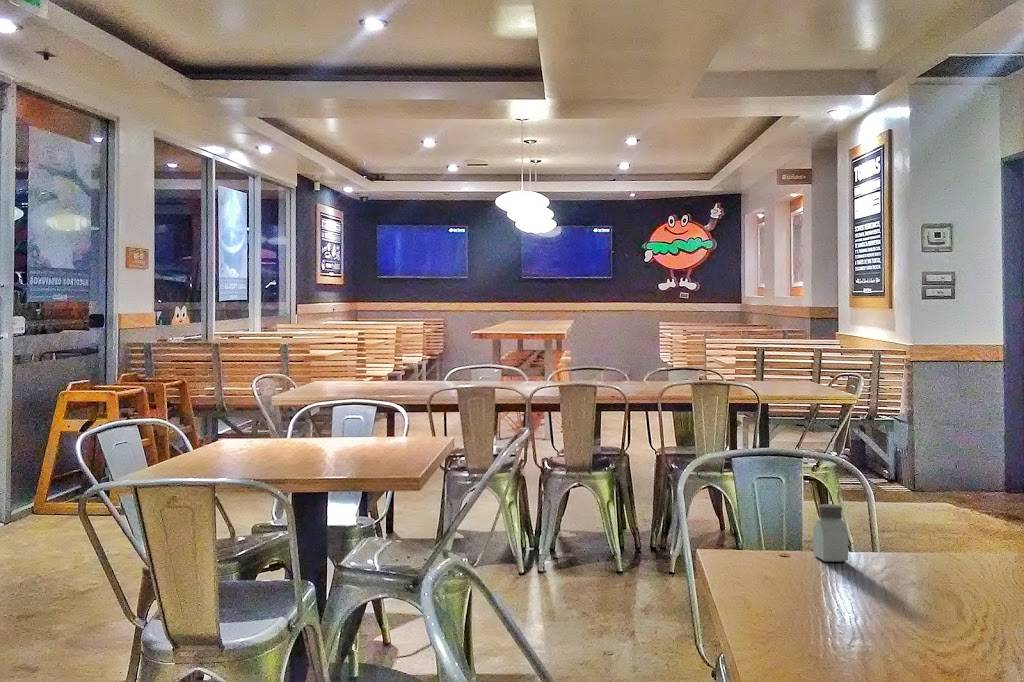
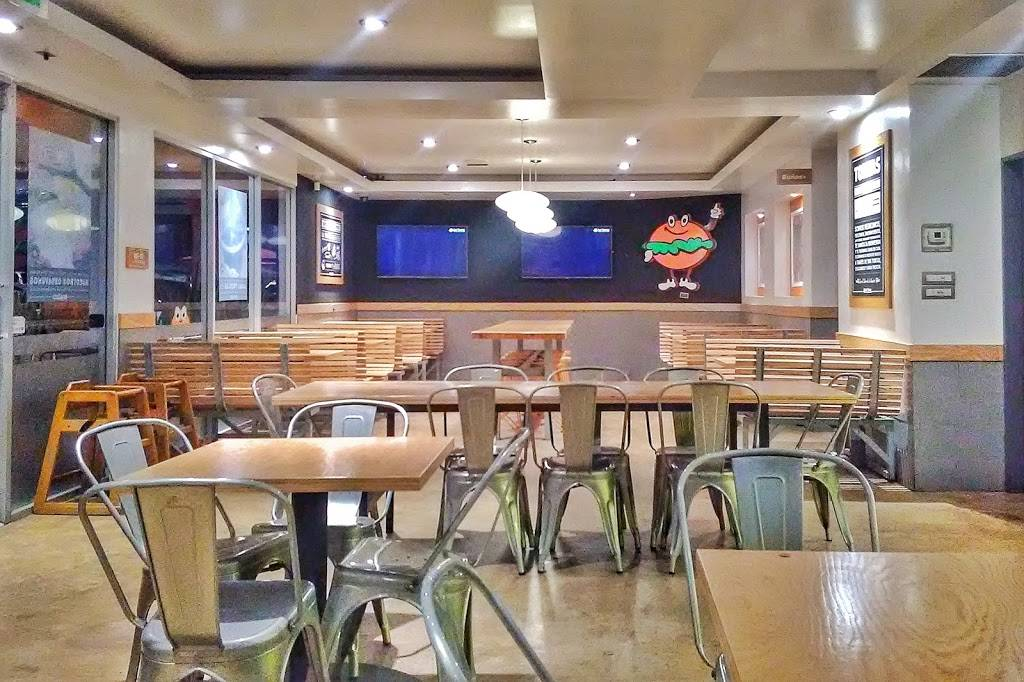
- saltshaker [812,503,849,563]
